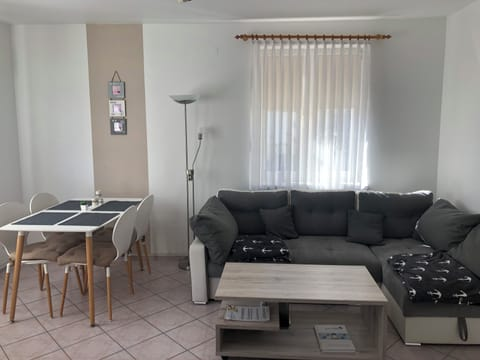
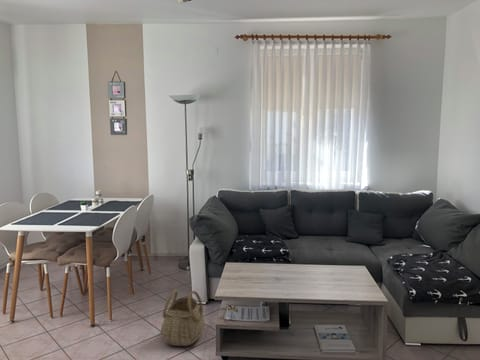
+ basket [160,288,206,347]
